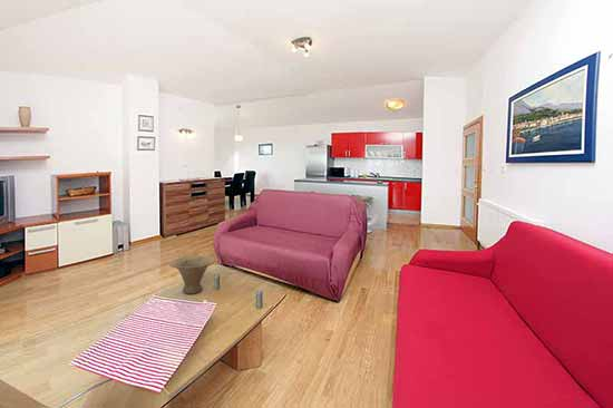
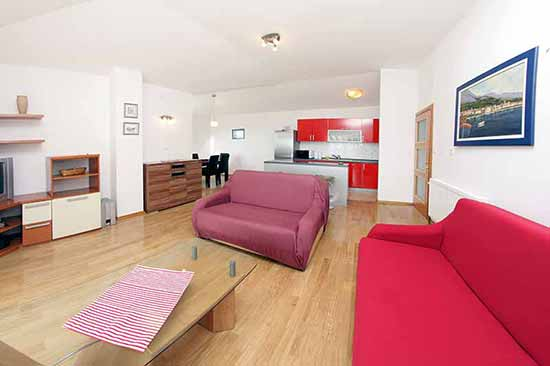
- bowl [168,255,216,295]
